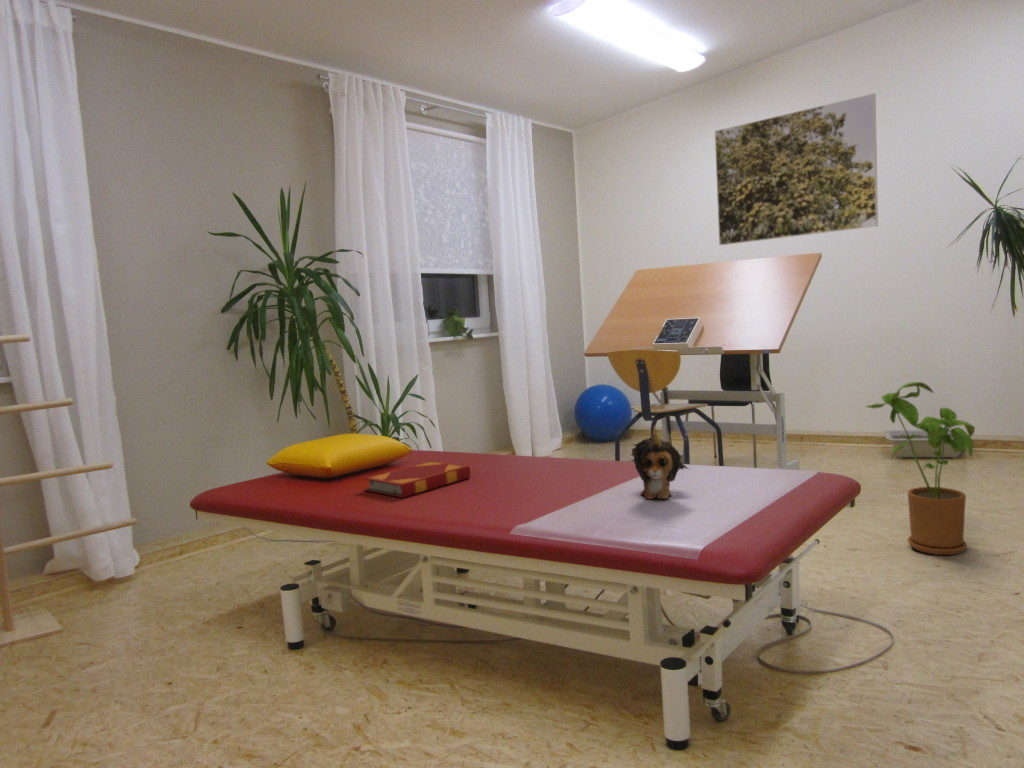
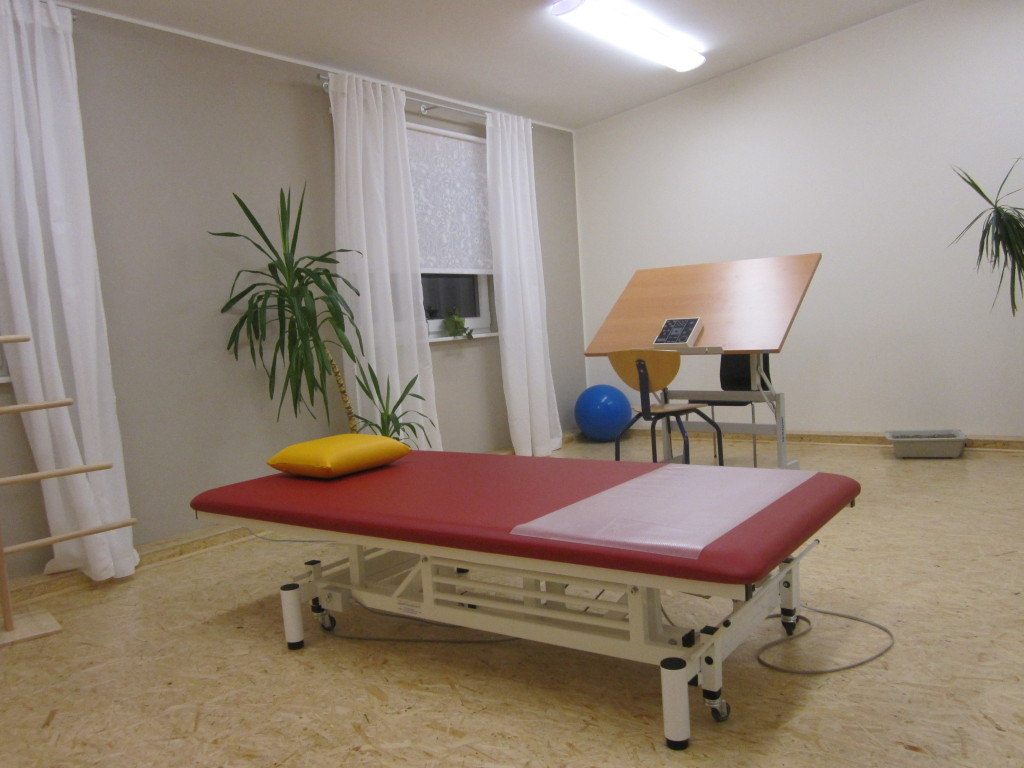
- hardback book [363,460,471,499]
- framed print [714,92,879,246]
- house plant [865,381,976,556]
- plush toy [630,425,690,500]
